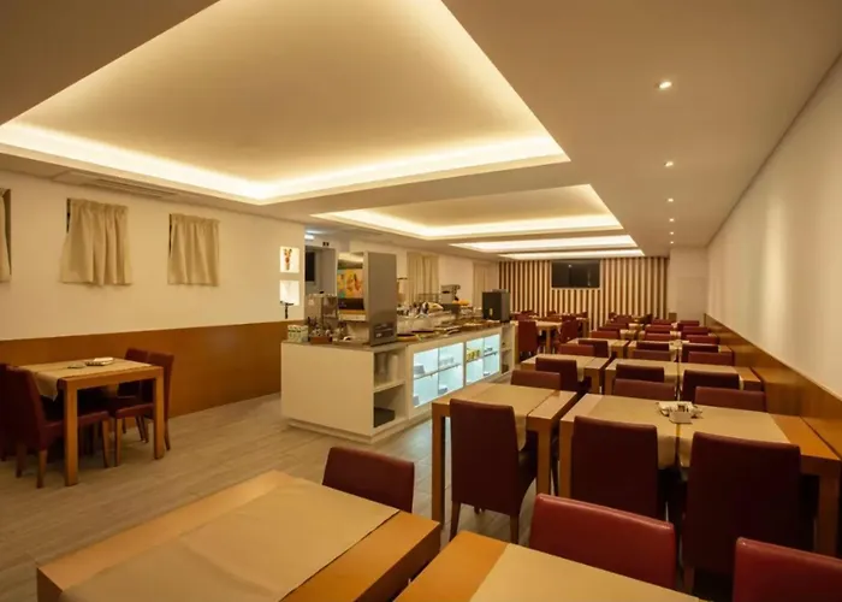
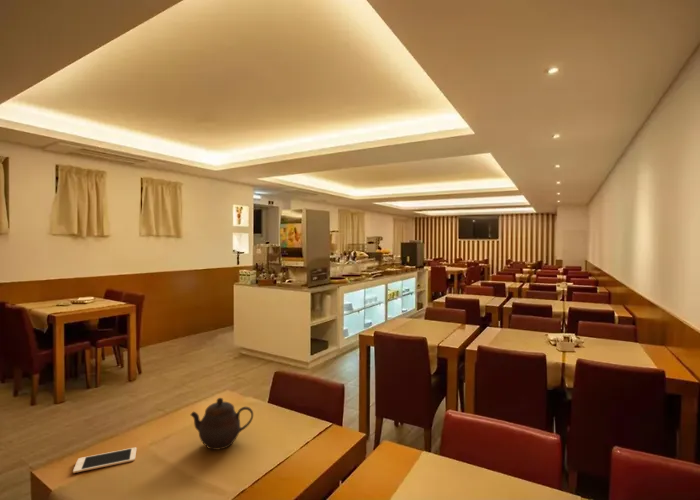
+ cell phone [72,446,138,474]
+ teapot [190,397,254,451]
